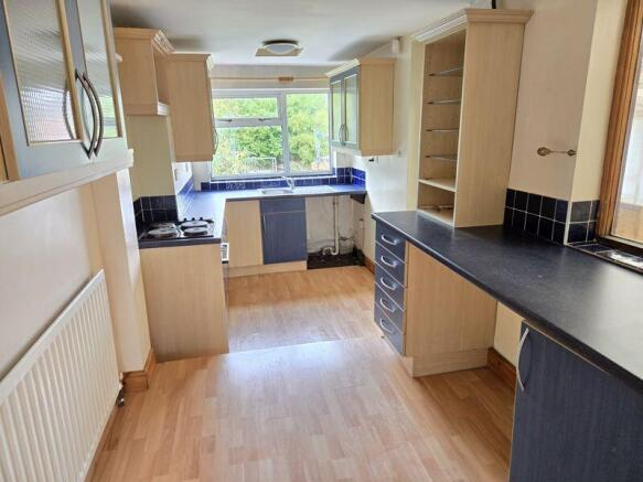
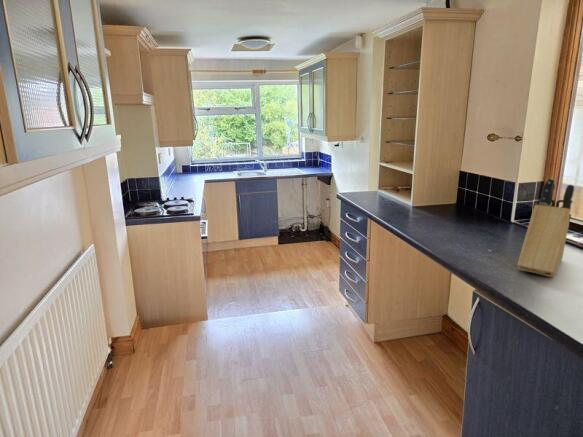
+ knife block [516,177,575,278]
